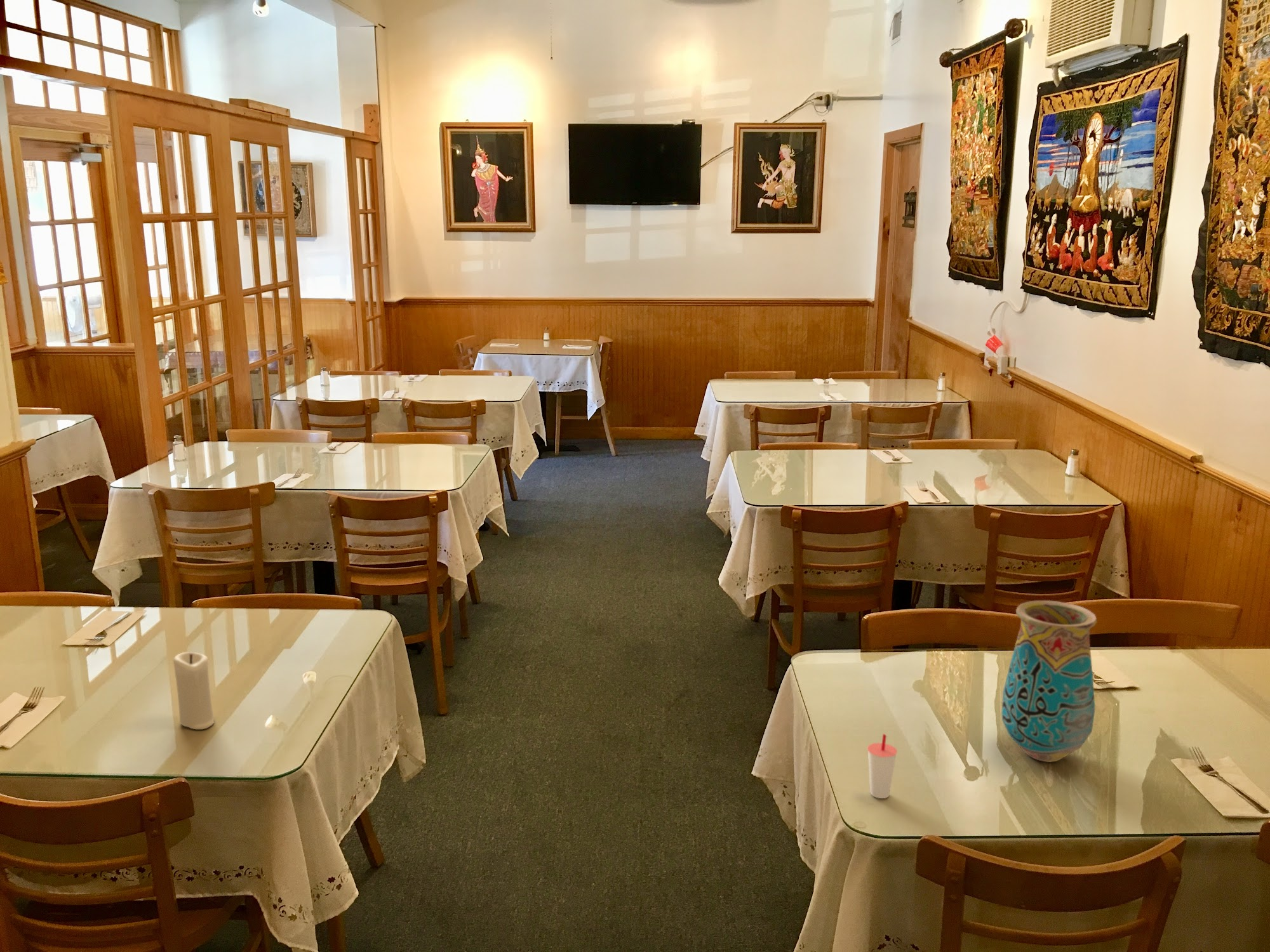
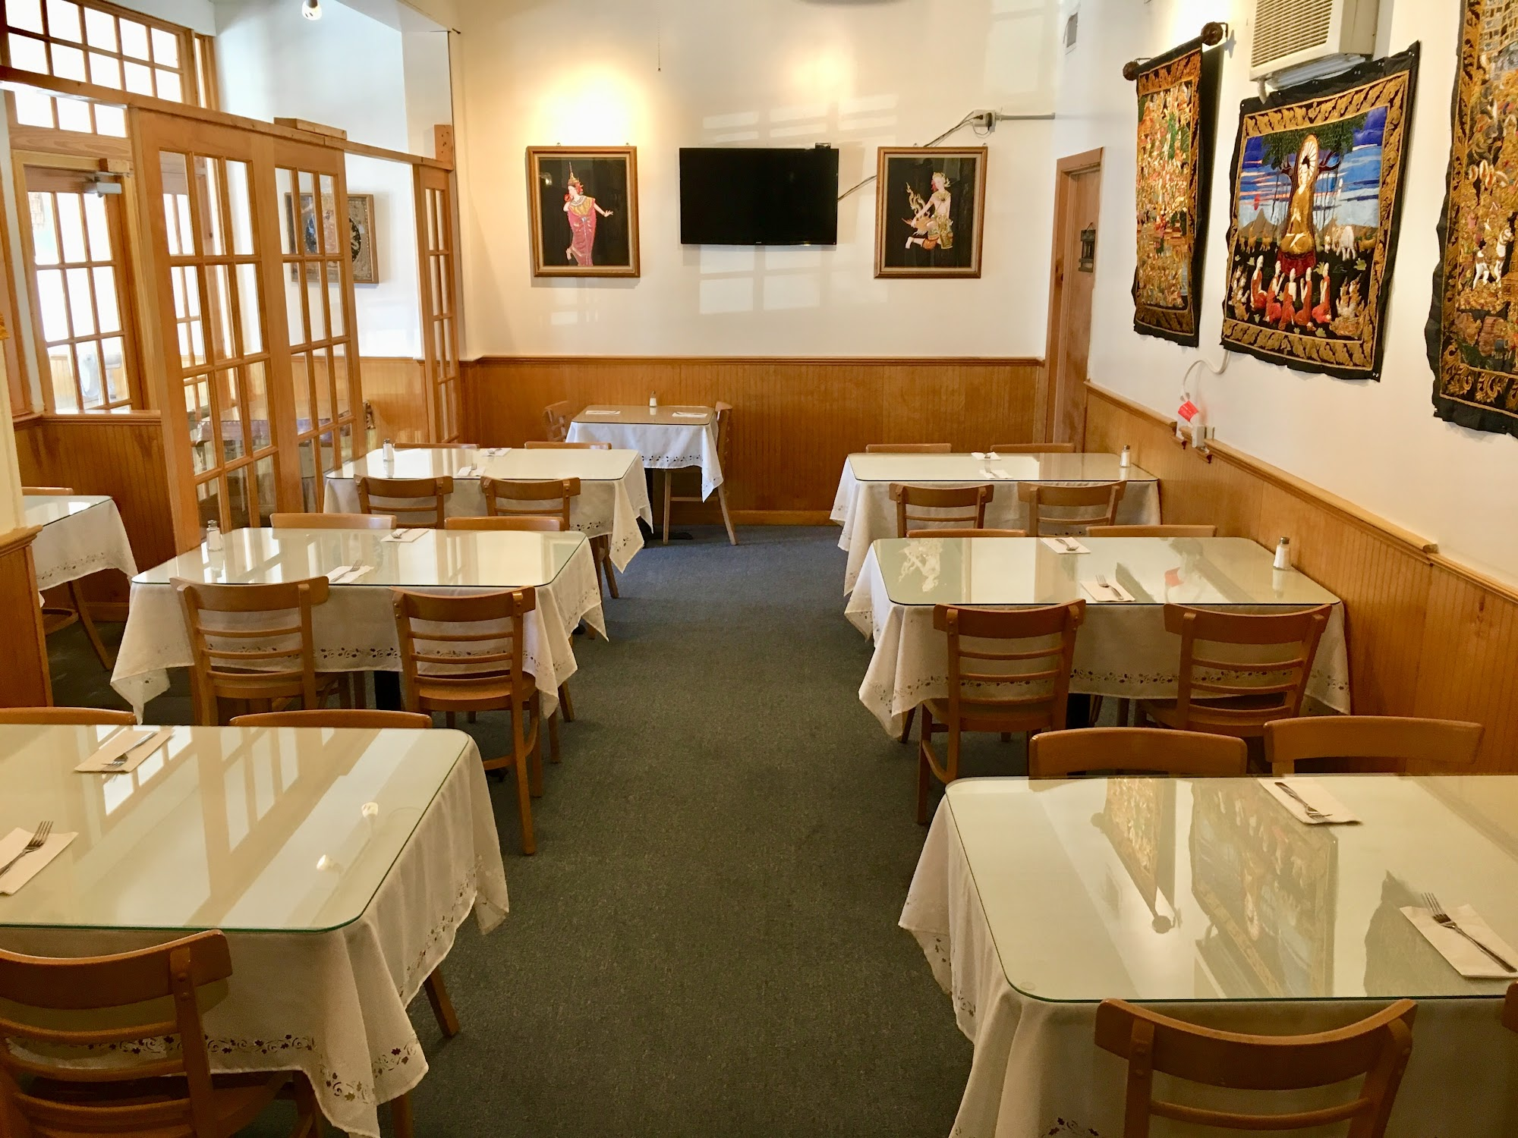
- cup [867,733,898,799]
- candle [173,651,215,730]
- vase [1001,600,1098,763]
